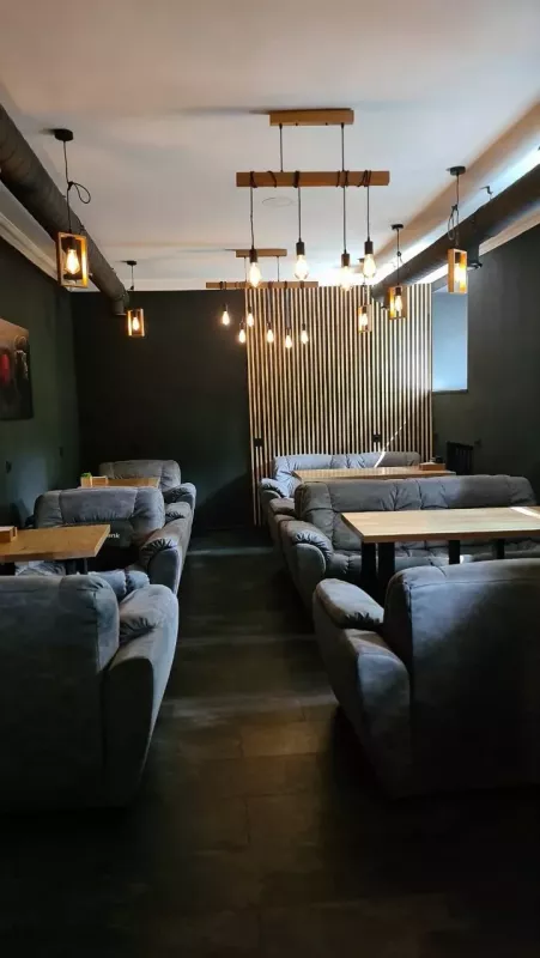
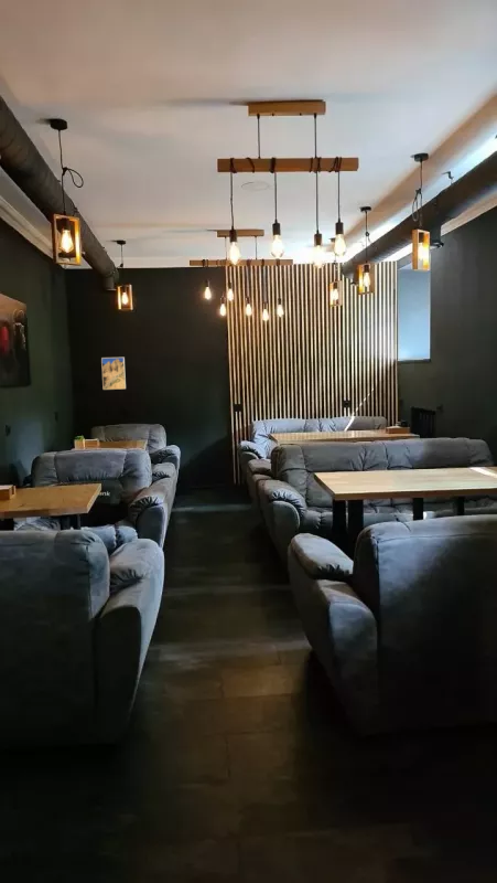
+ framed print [100,357,127,391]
